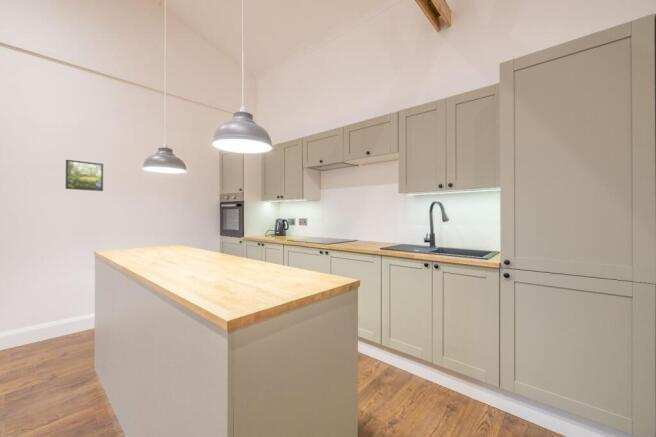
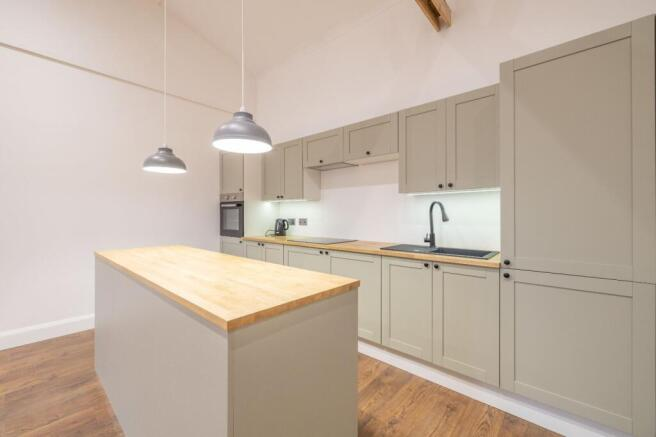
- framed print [65,159,104,192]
